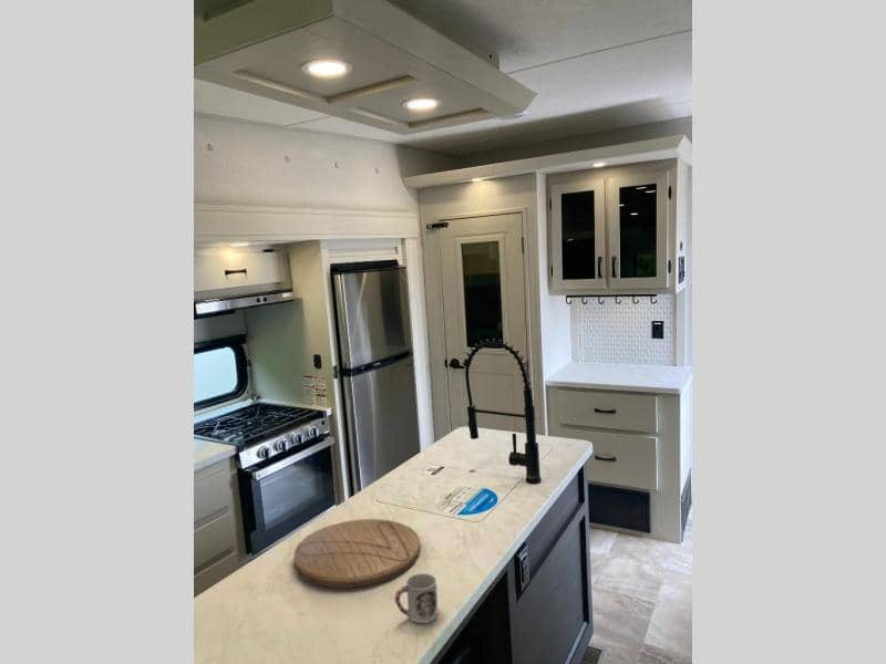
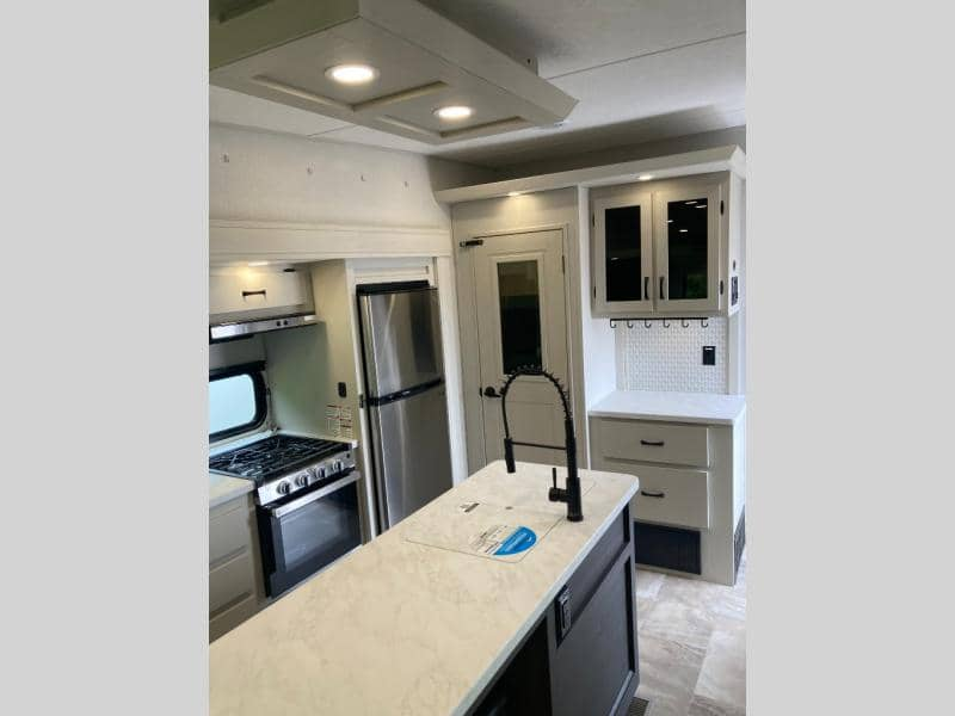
- cutting board [293,518,421,589]
- cup [393,572,439,624]
